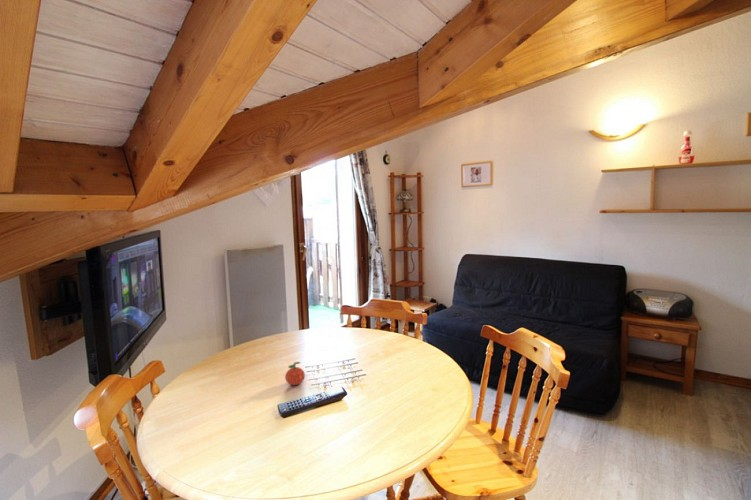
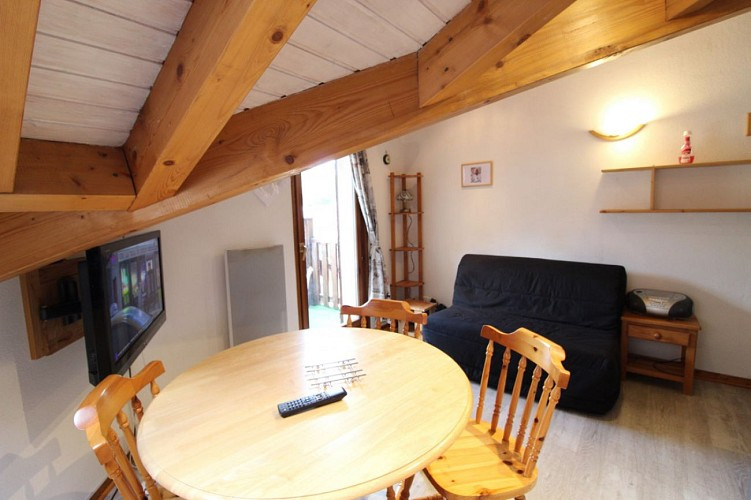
- apple [284,361,306,386]
